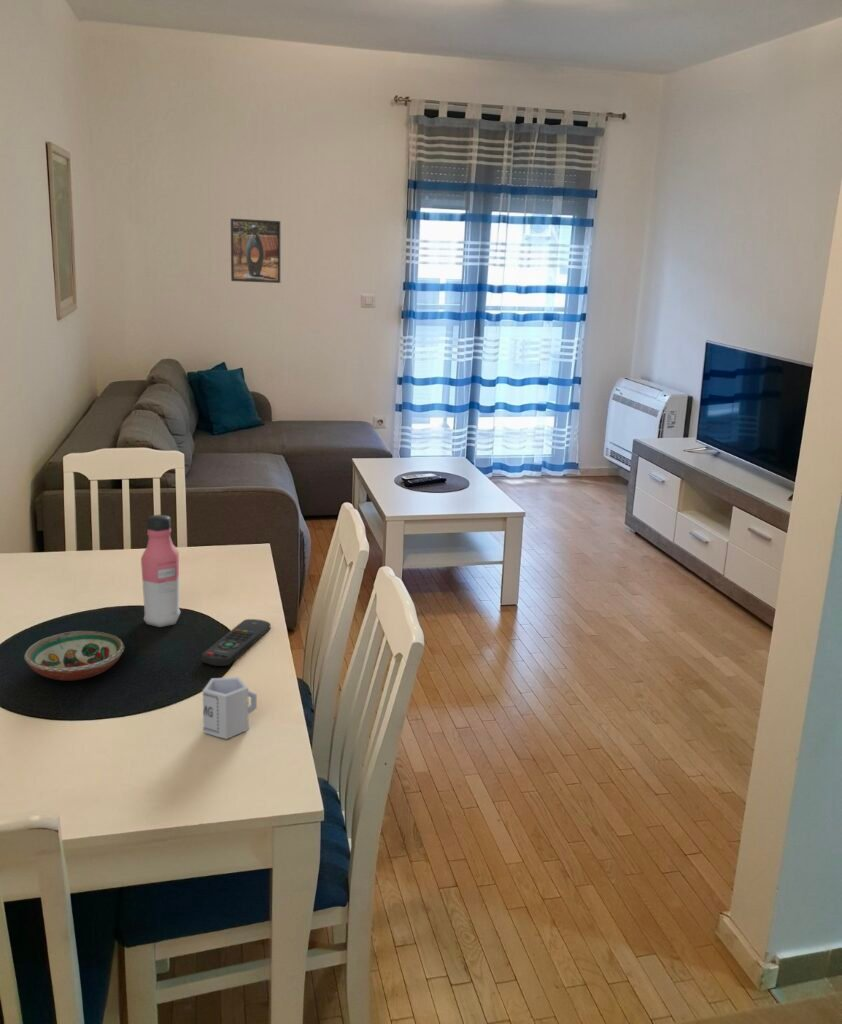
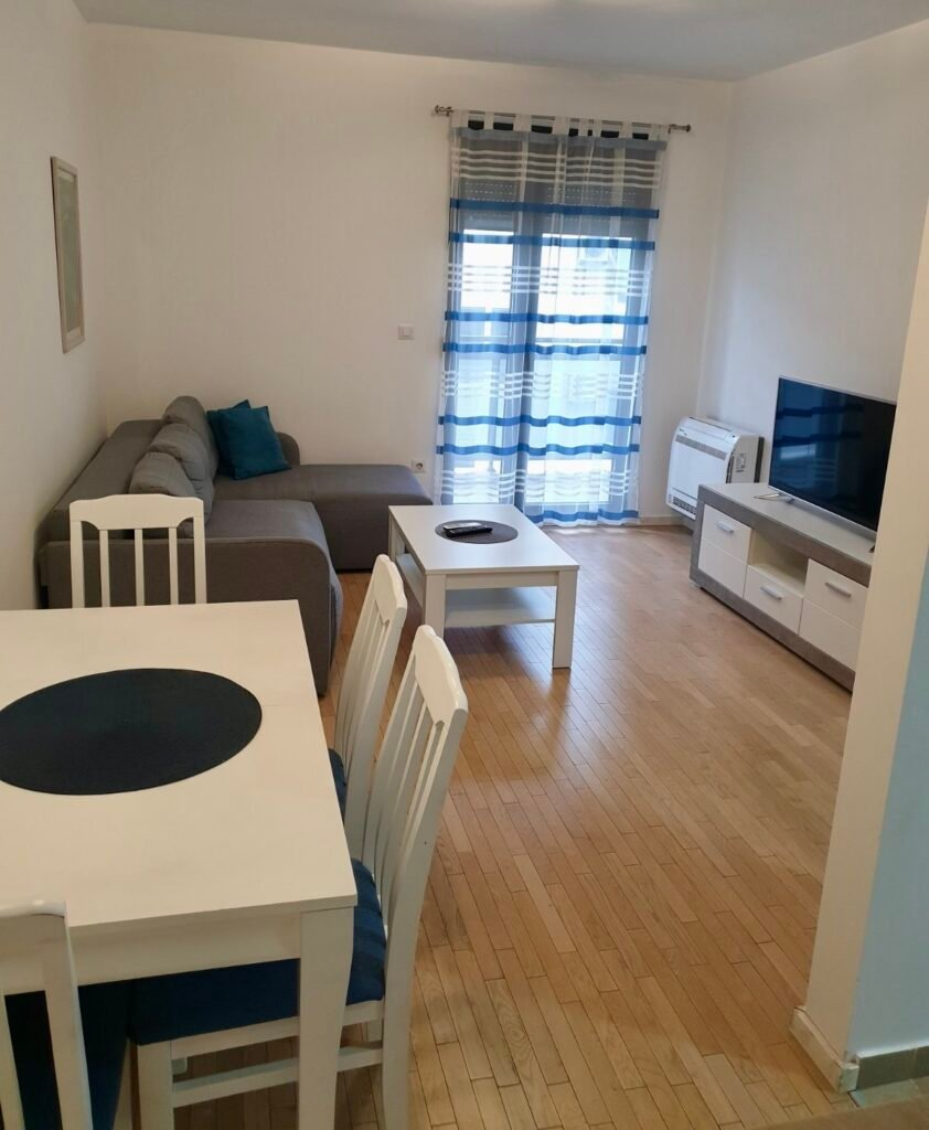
- remote control [200,618,271,667]
- decorative bowl [23,630,125,681]
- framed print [230,218,281,284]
- water bottle [140,514,181,628]
- cup [202,676,258,740]
